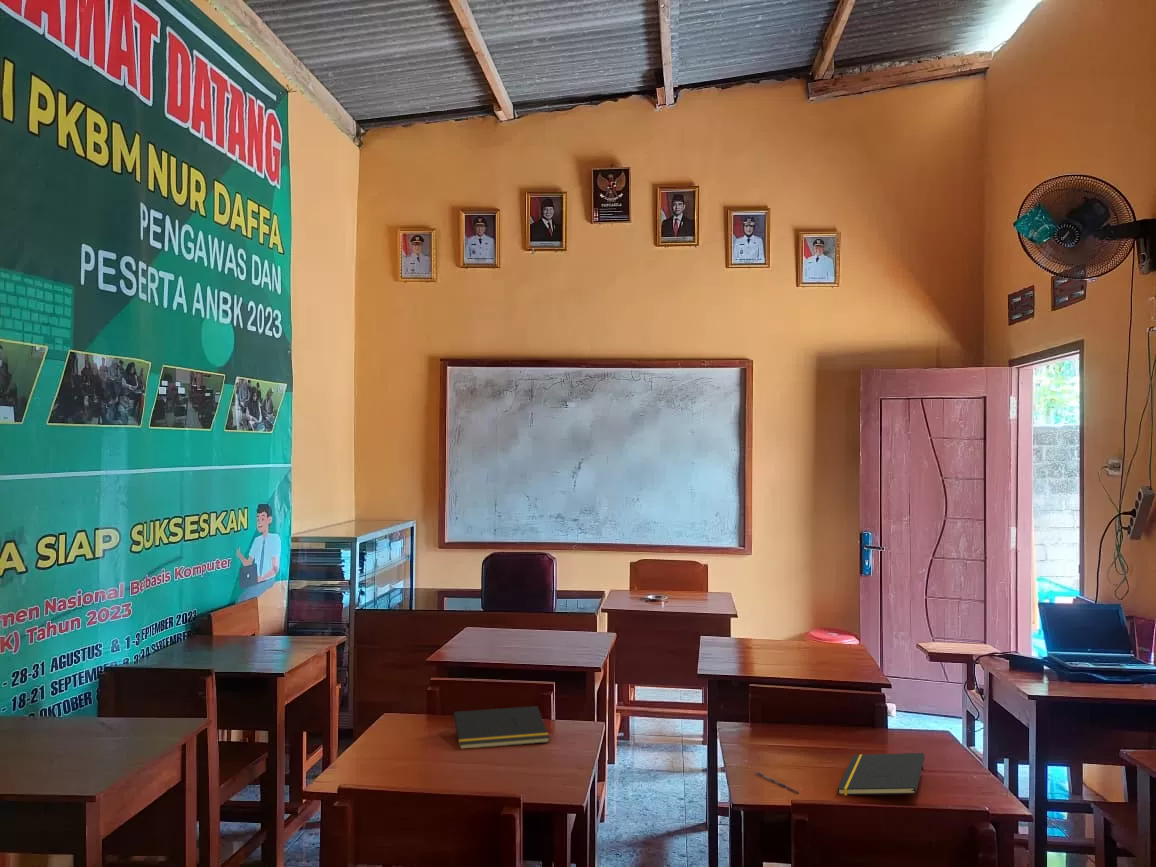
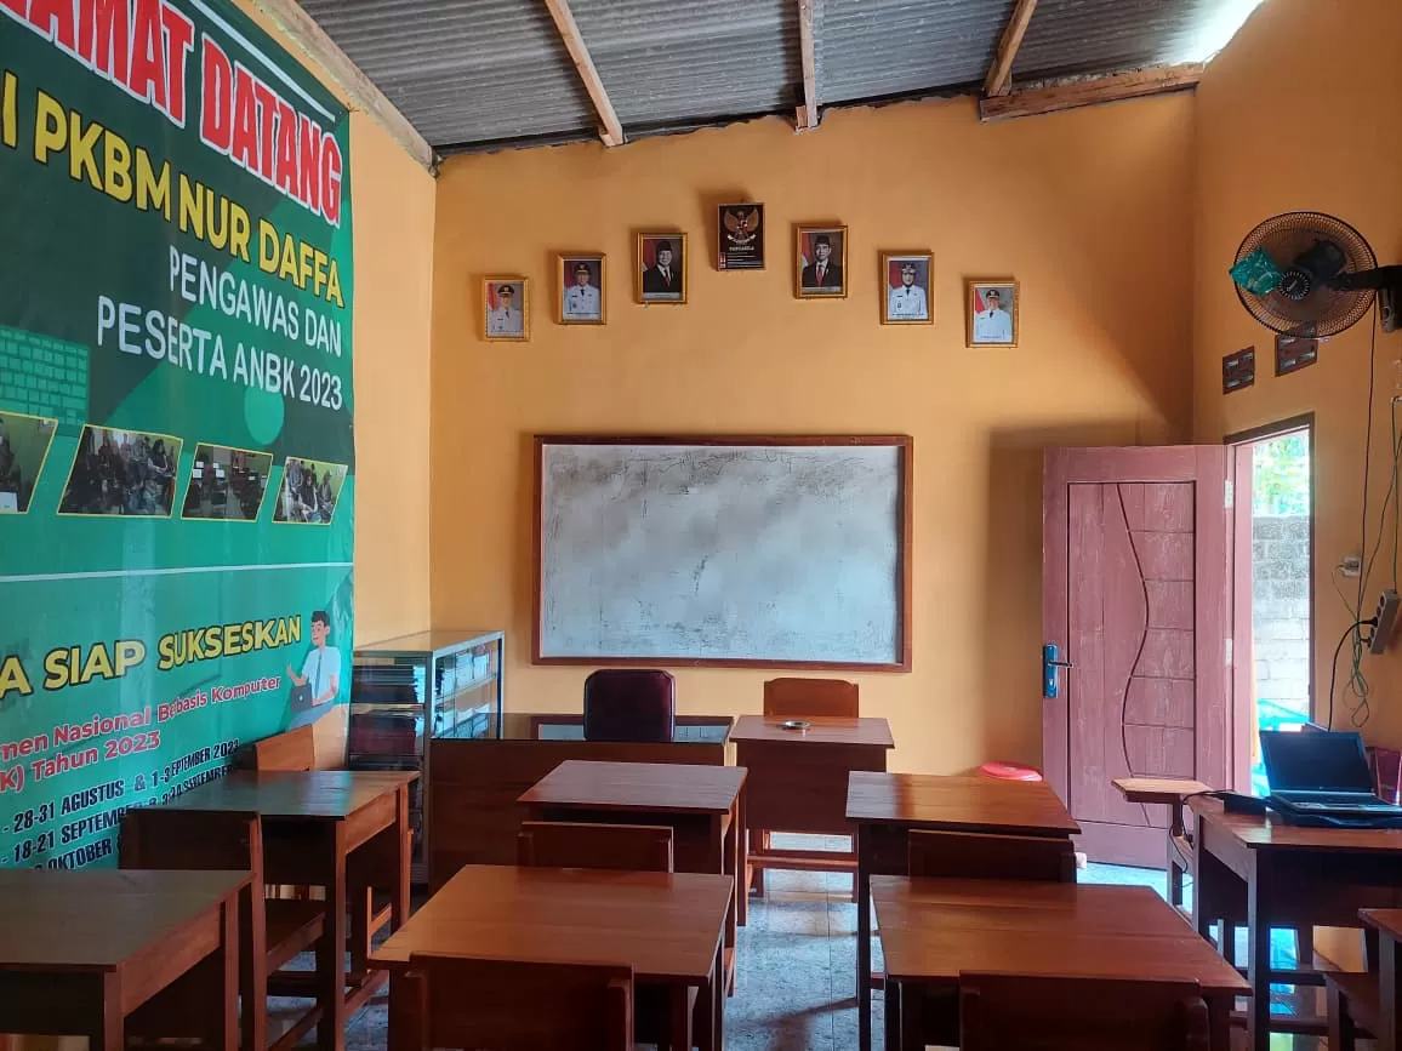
- notepad [837,752,926,796]
- pen [754,771,800,795]
- notepad [450,705,550,750]
